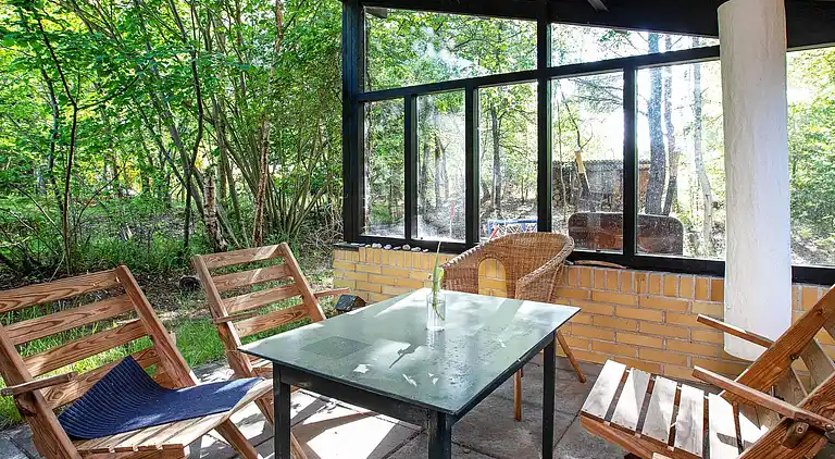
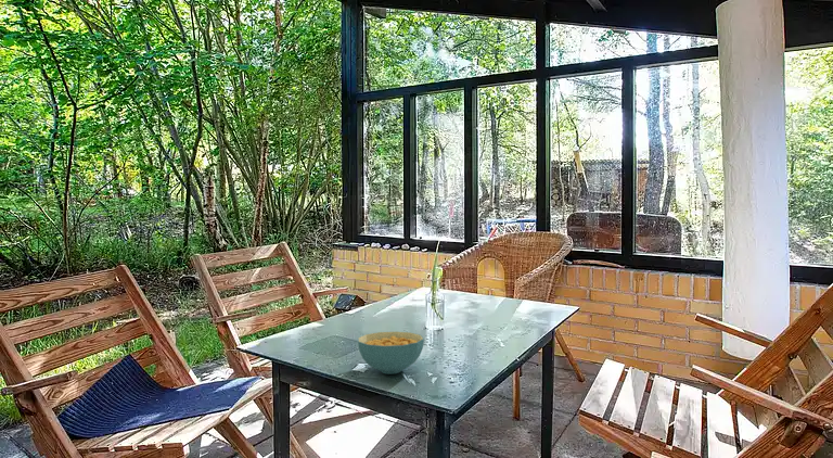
+ cereal bowl [357,331,425,376]
